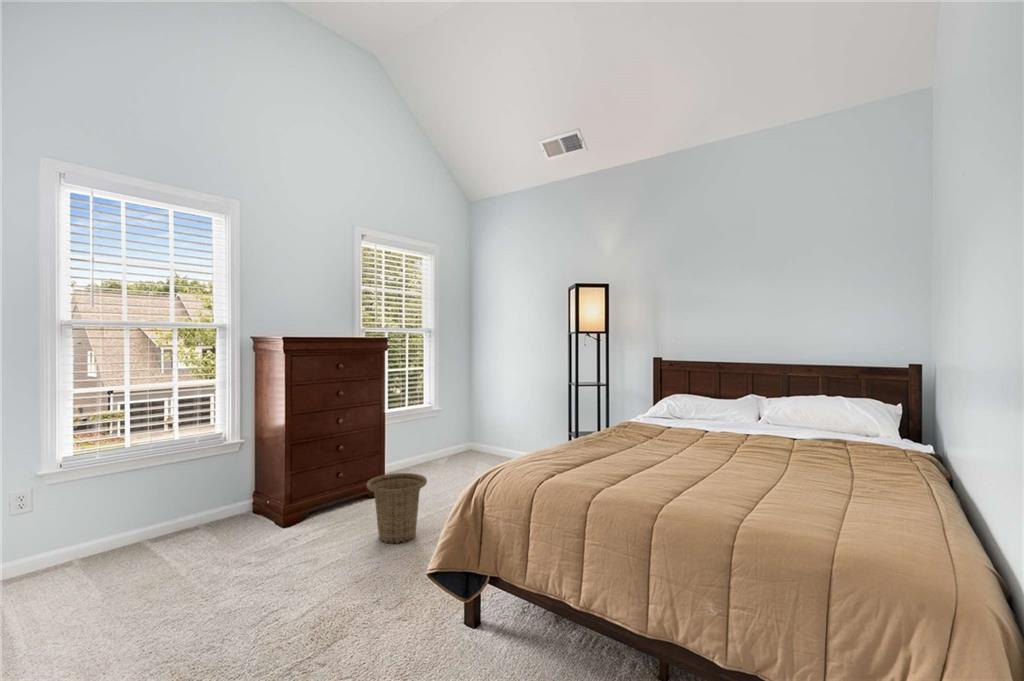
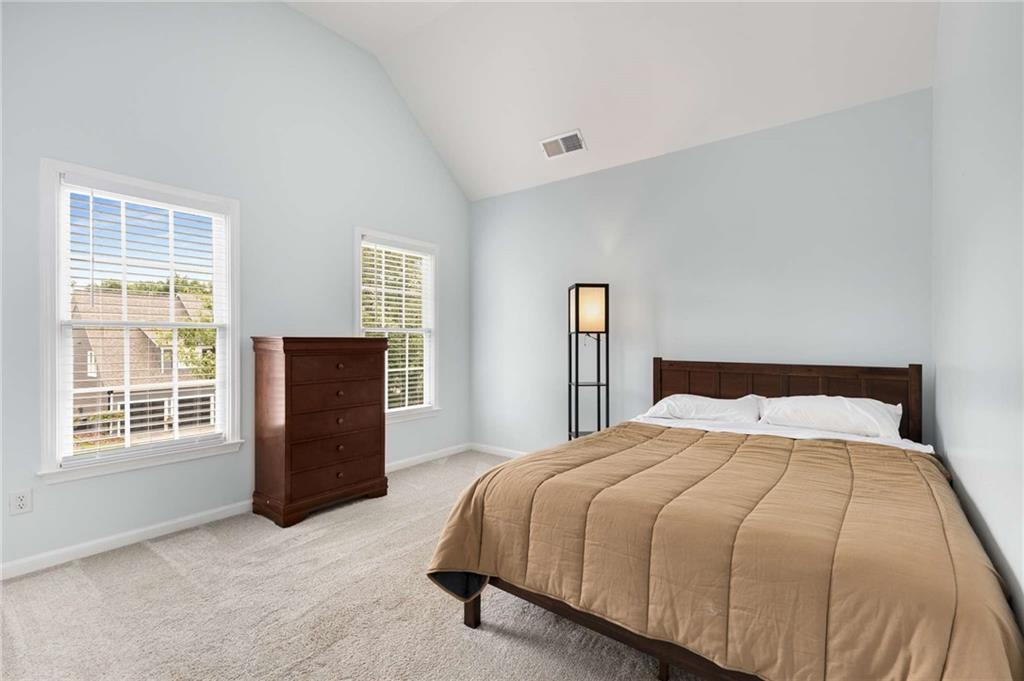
- basket [366,472,428,545]
